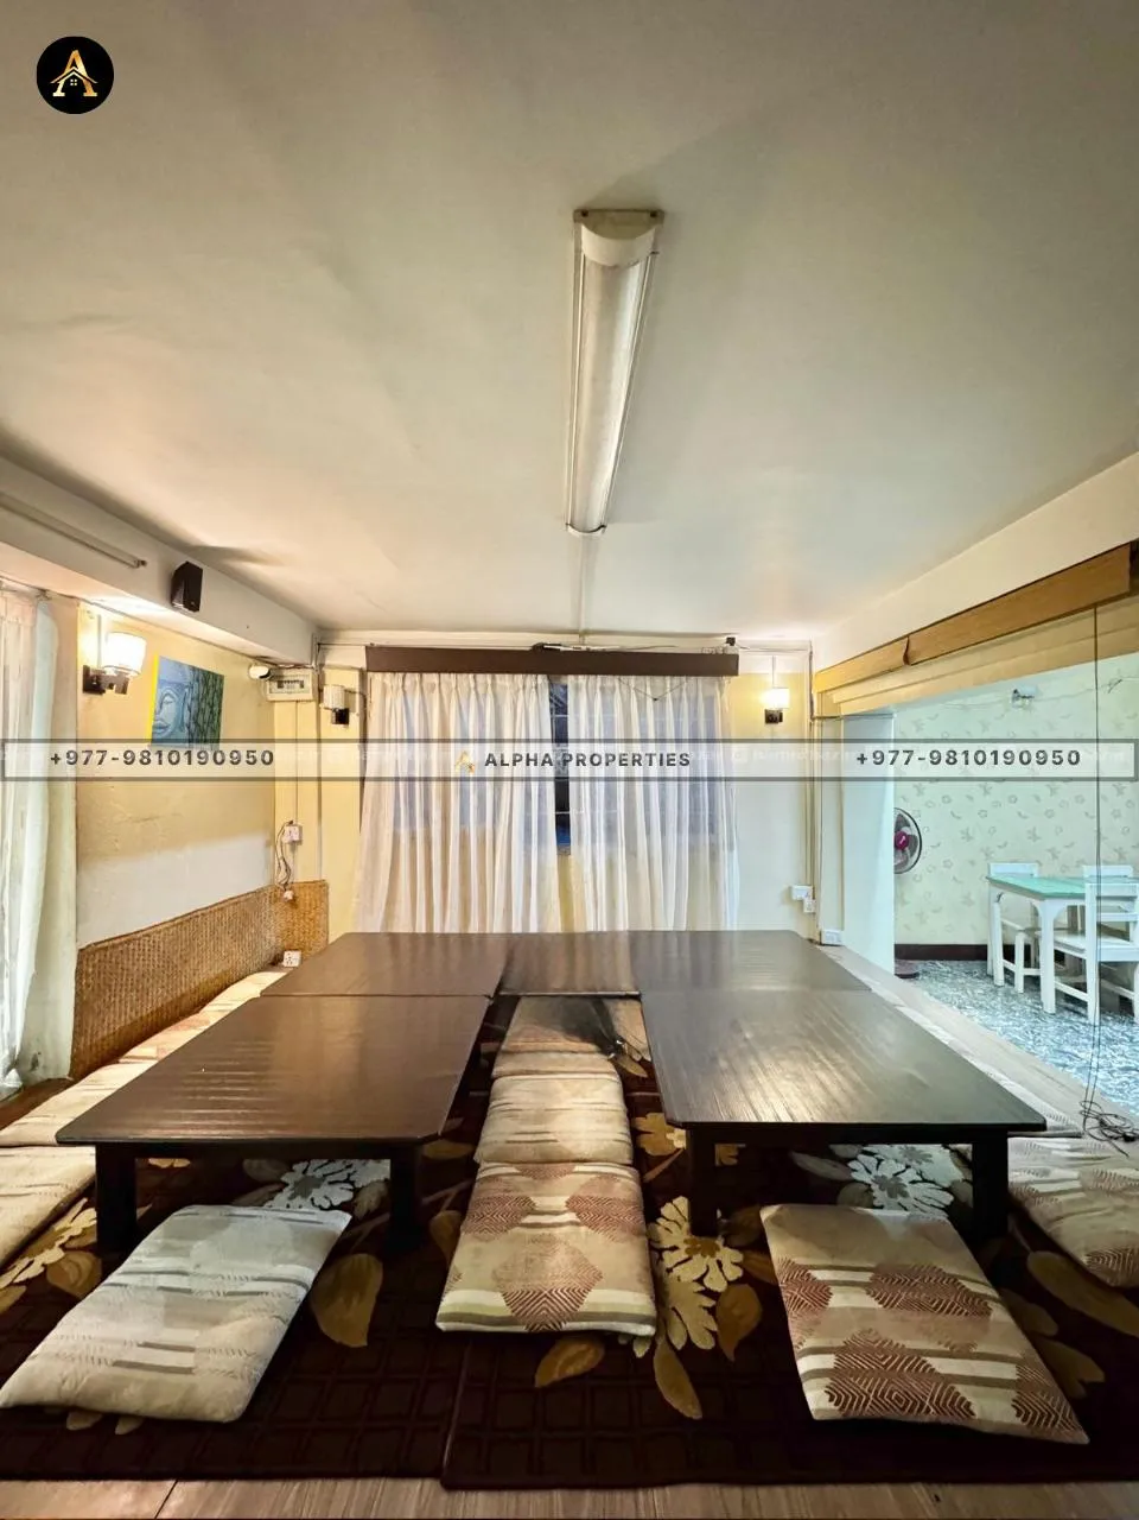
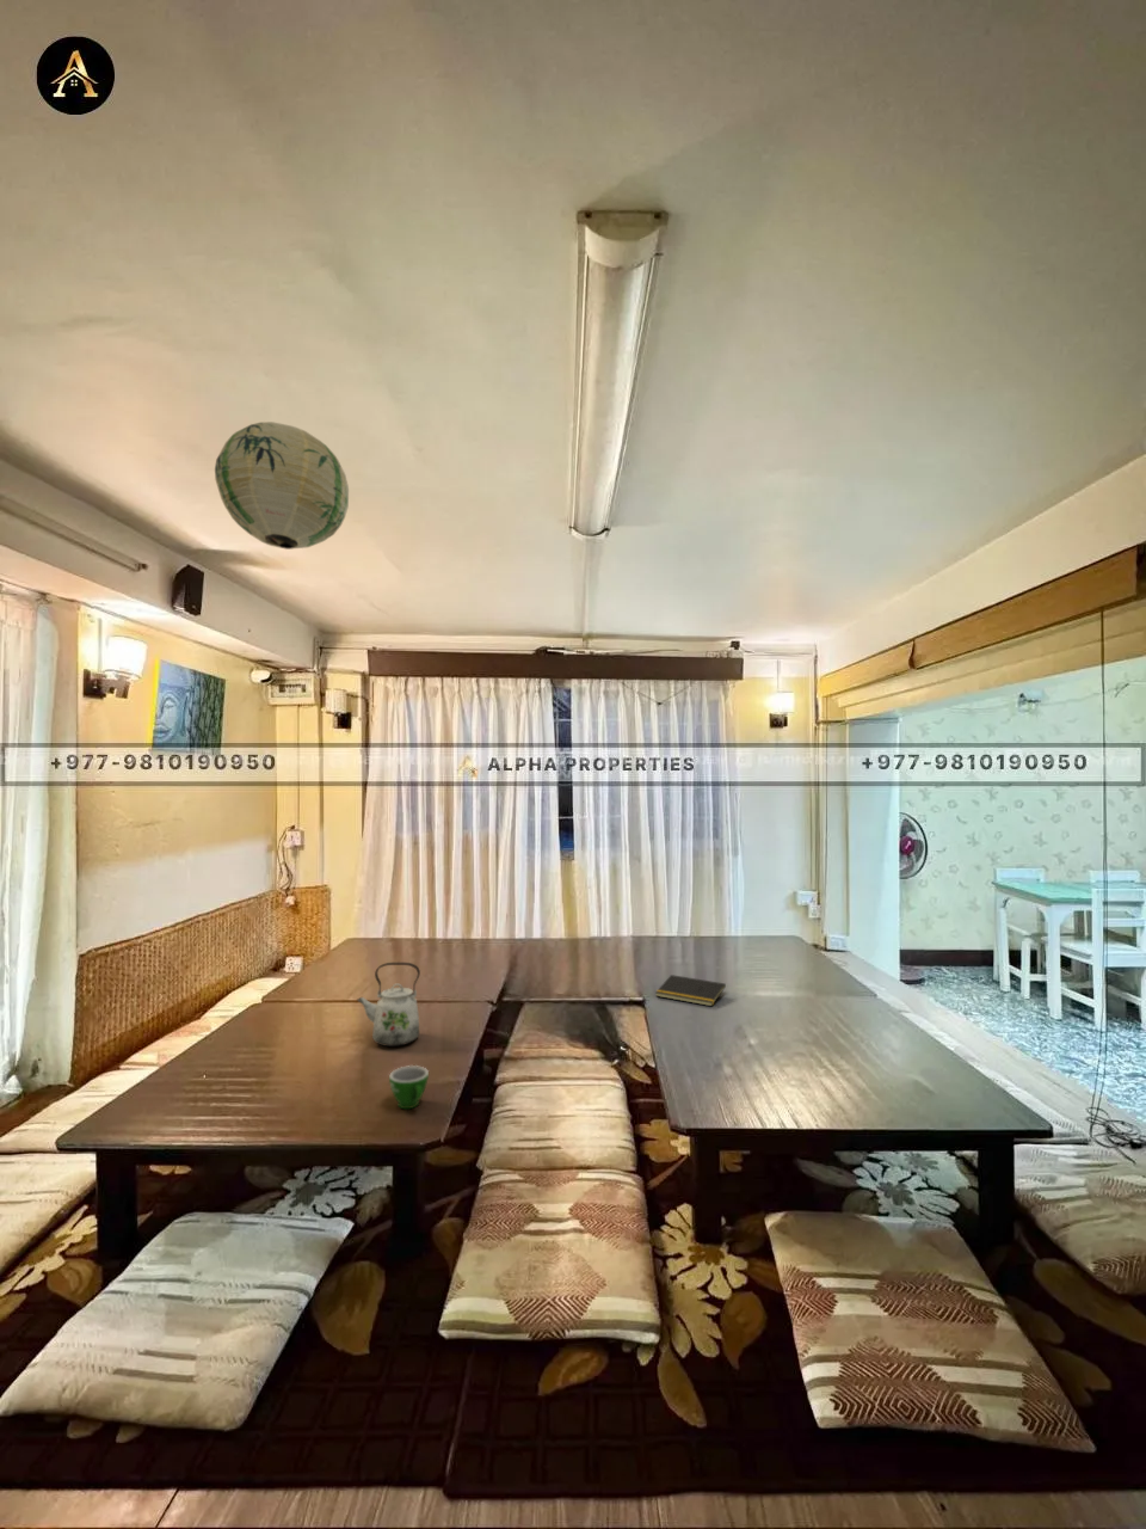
+ kettle [356,962,421,1047]
+ teacup [388,1064,430,1110]
+ notepad [654,974,727,1006]
+ paper lantern [214,420,350,550]
